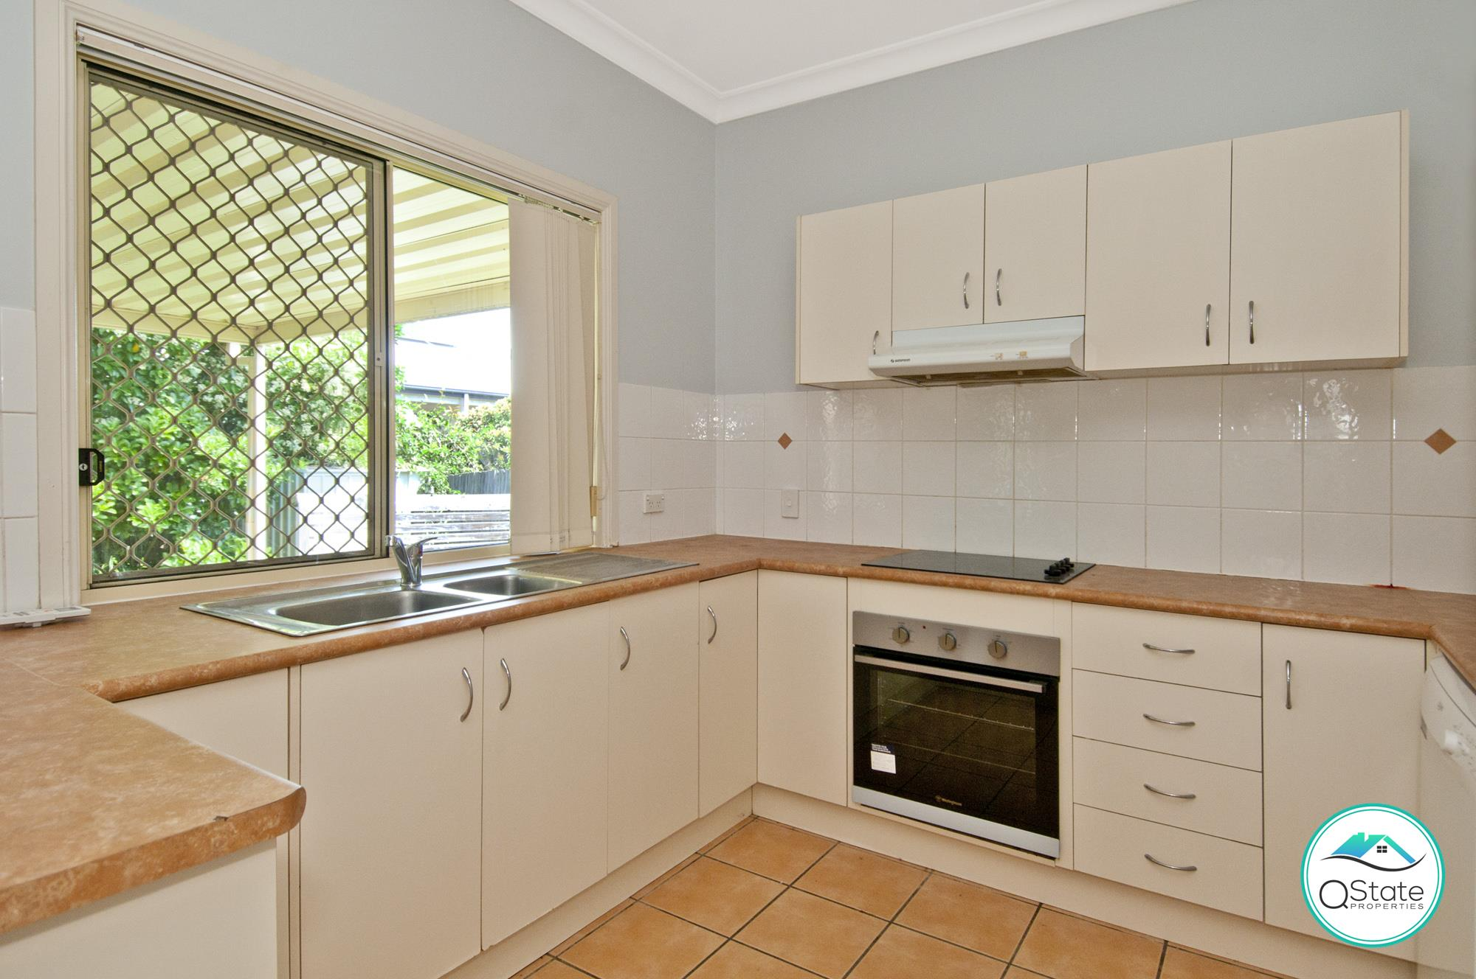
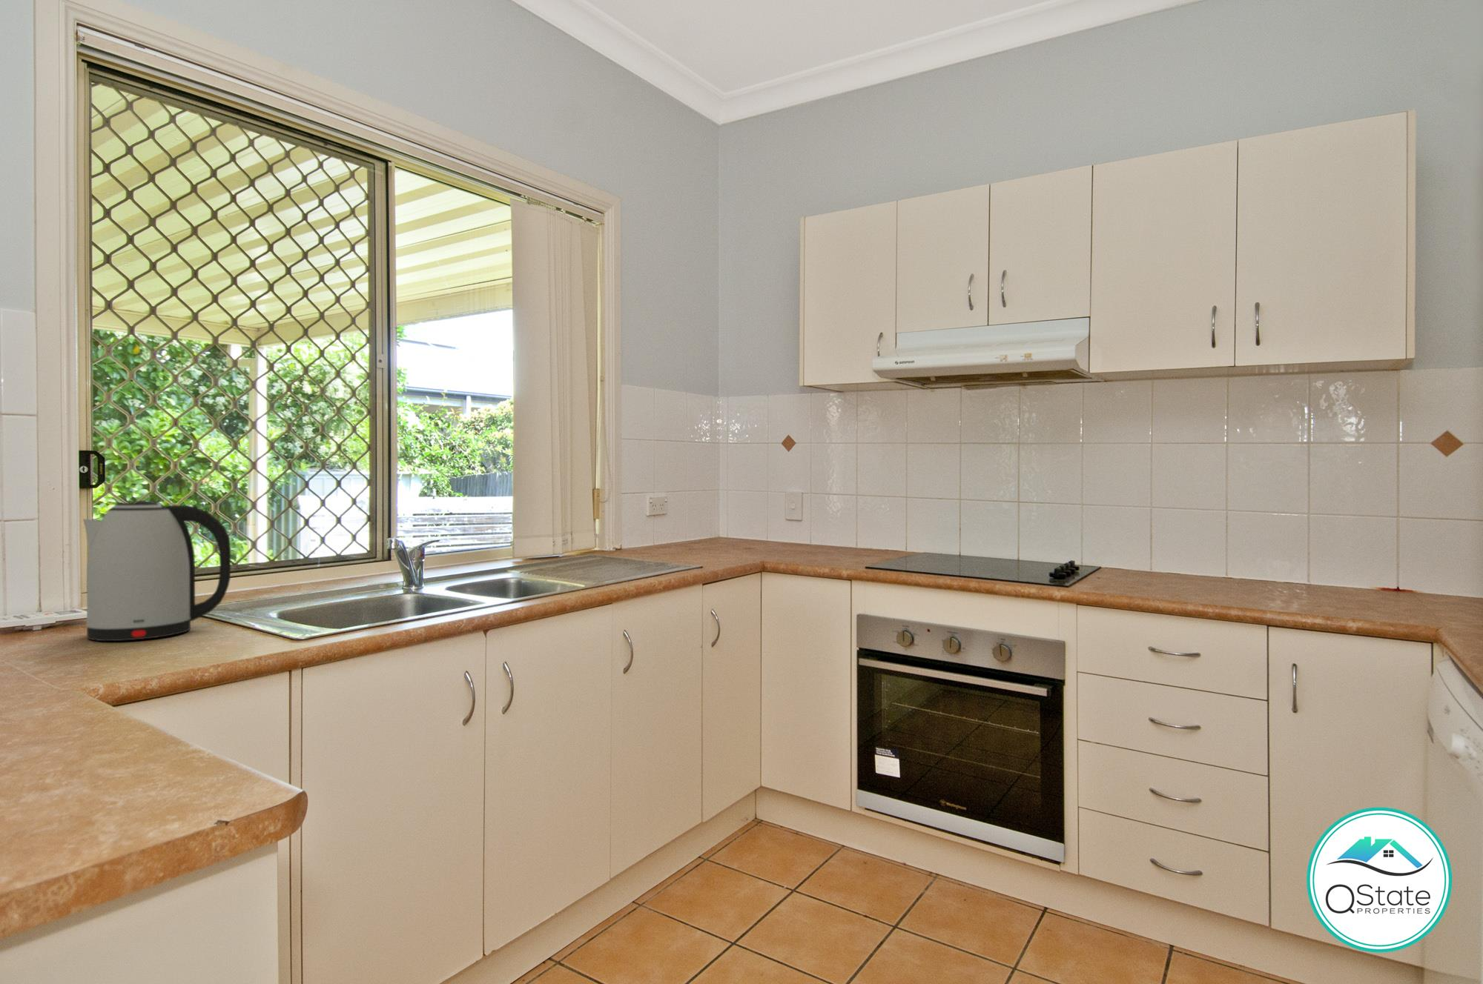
+ kettle [82,500,232,641]
